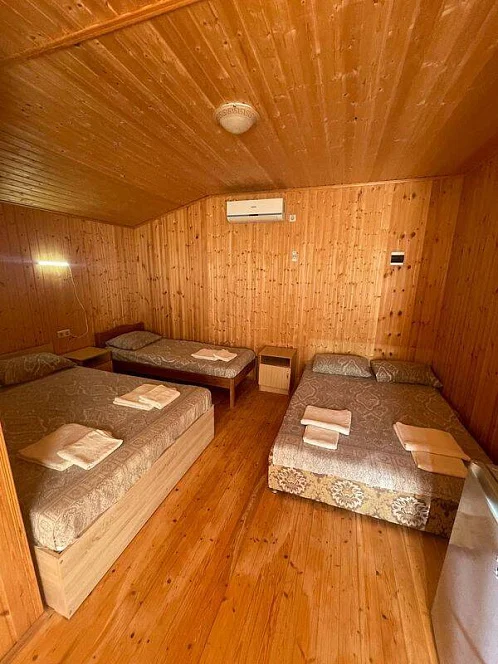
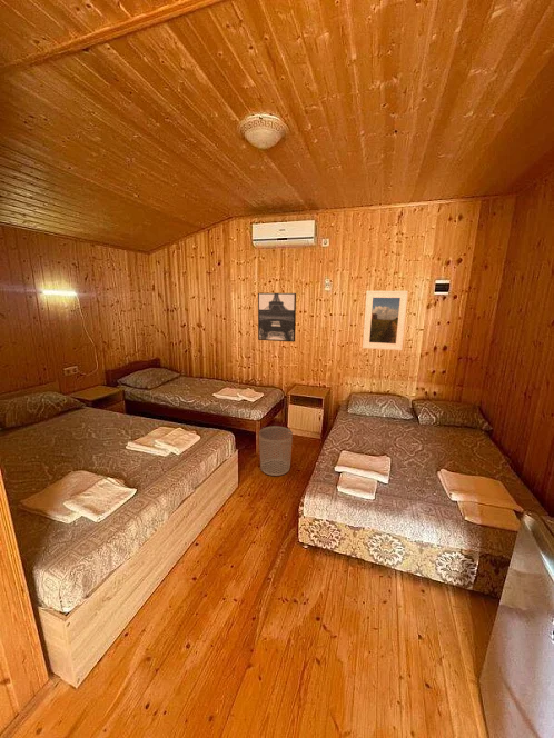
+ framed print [362,290,409,351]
+ waste bin [258,425,294,477]
+ wall art [257,292,297,343]
